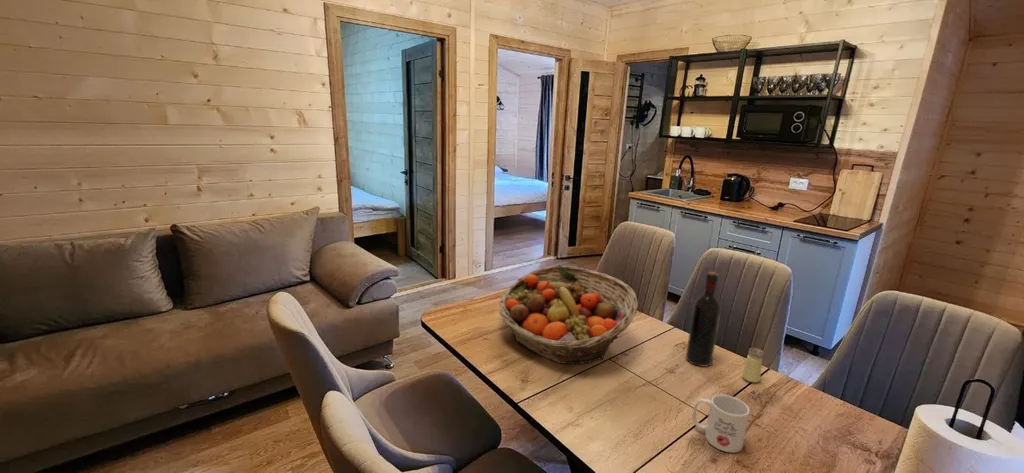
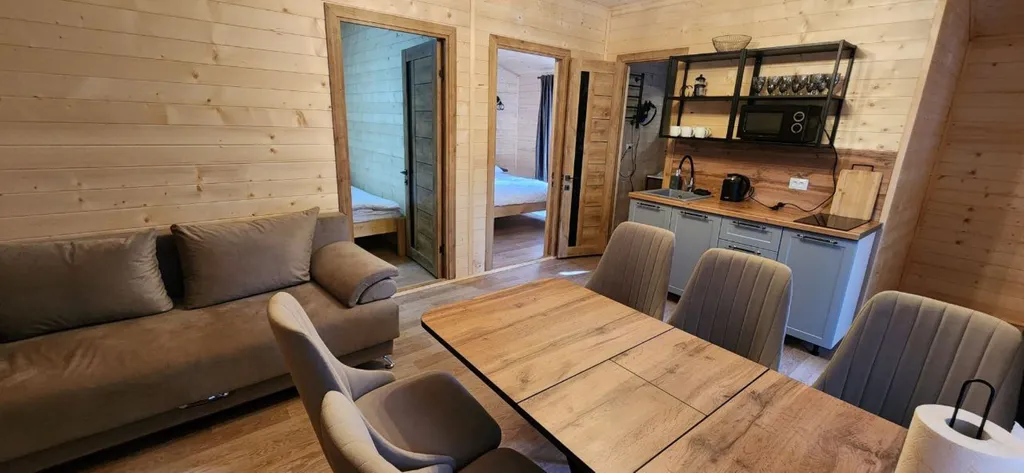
- saltshaker [741,347,764,383]
- wine bottle [685,271,722,368]
- mug [692,394,751,454]
- fruit basket [498,264,639,365]
